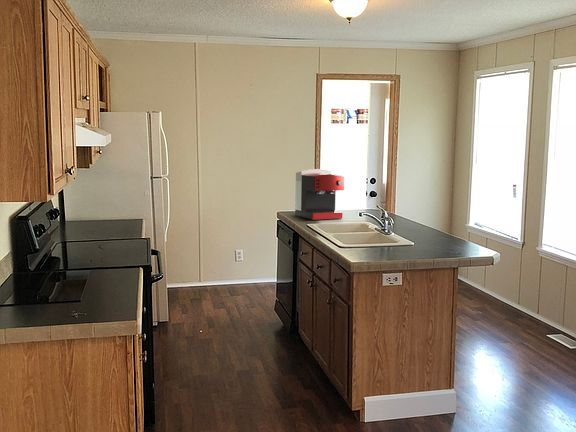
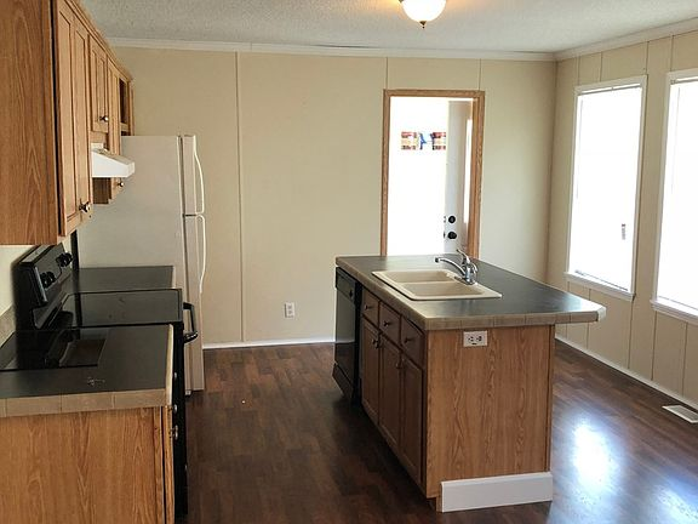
- coffee maker [294,168,345,221]
